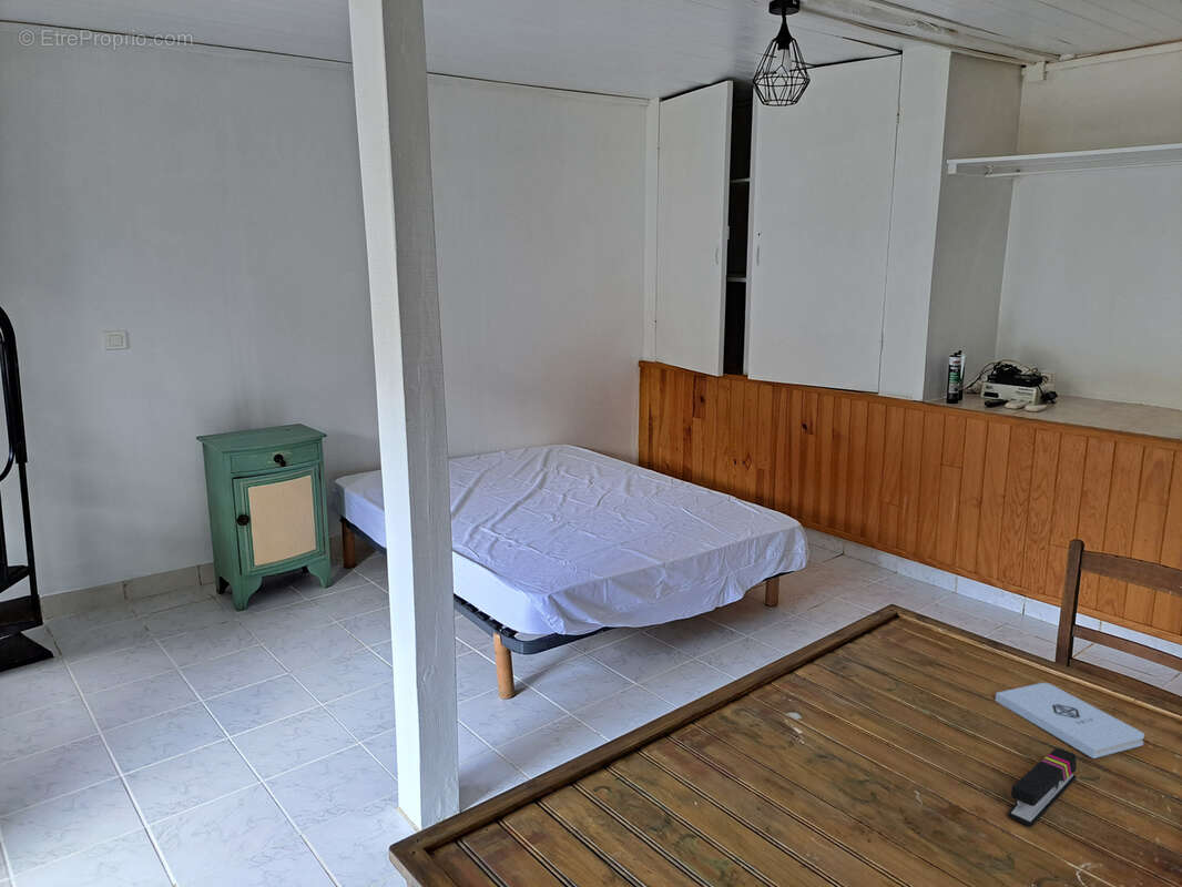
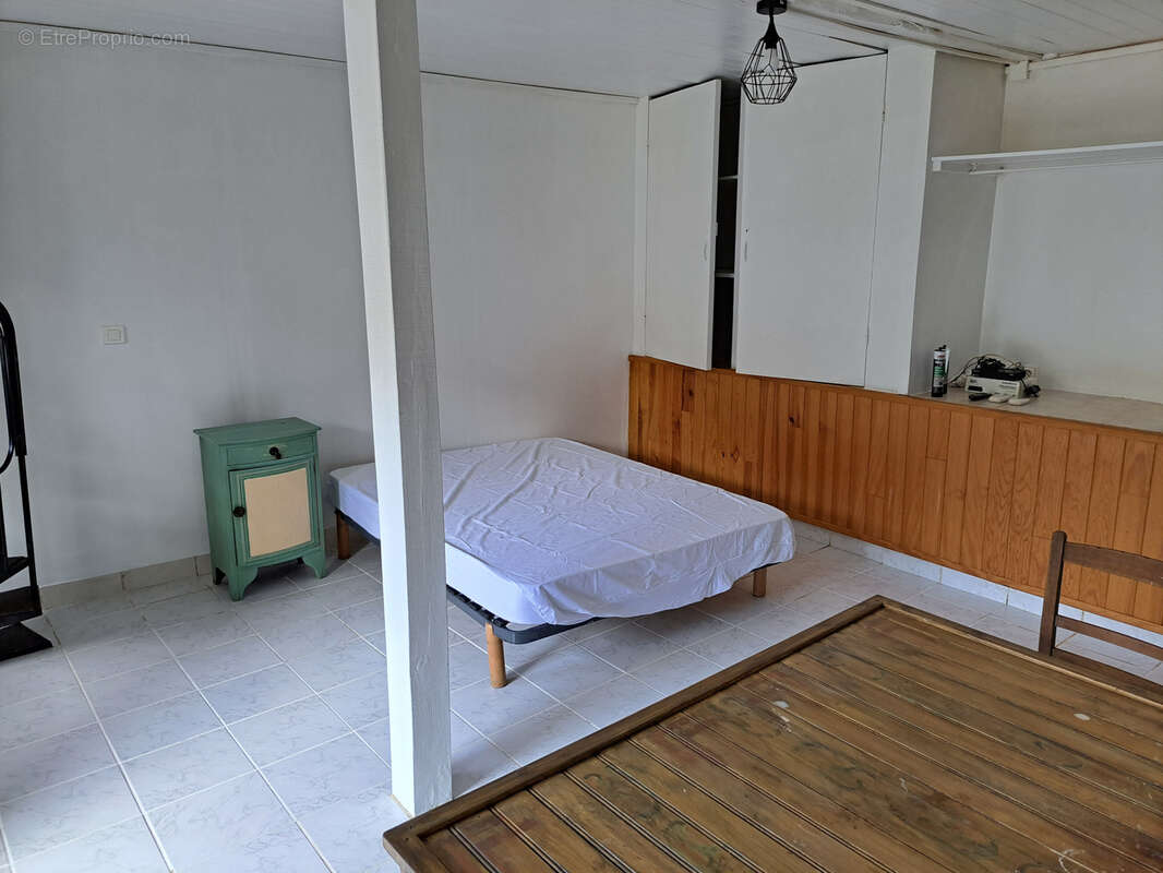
- notepad [995,682,1145,759]
- stapler [1007,747,1078,827]
